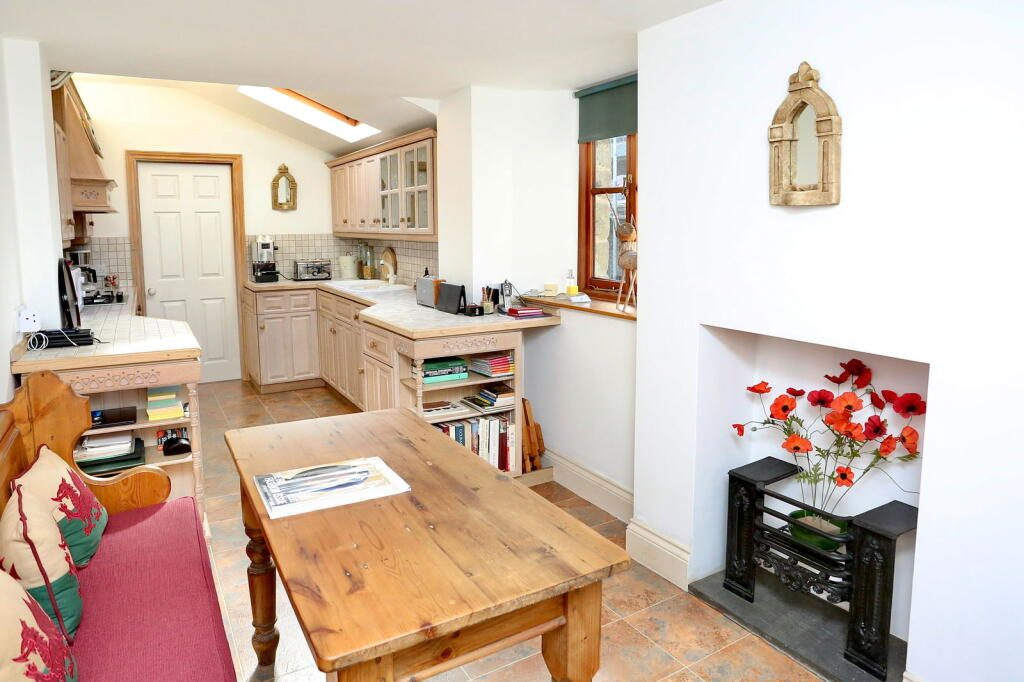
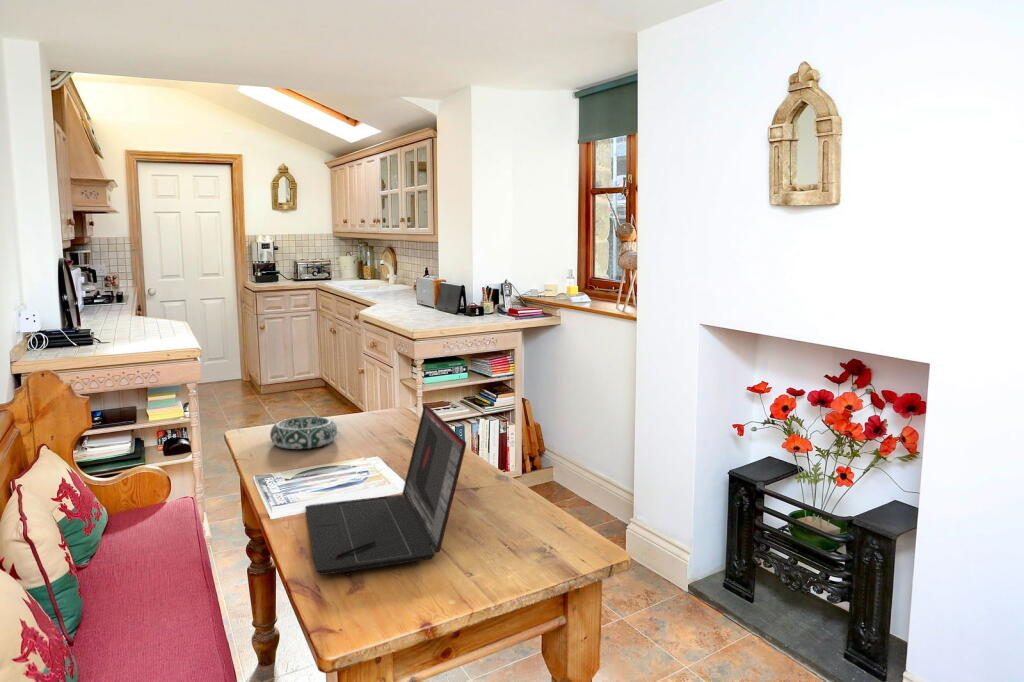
+ laptop [305,403,467,576]
+ decorative bowl [269,416,338,450]
